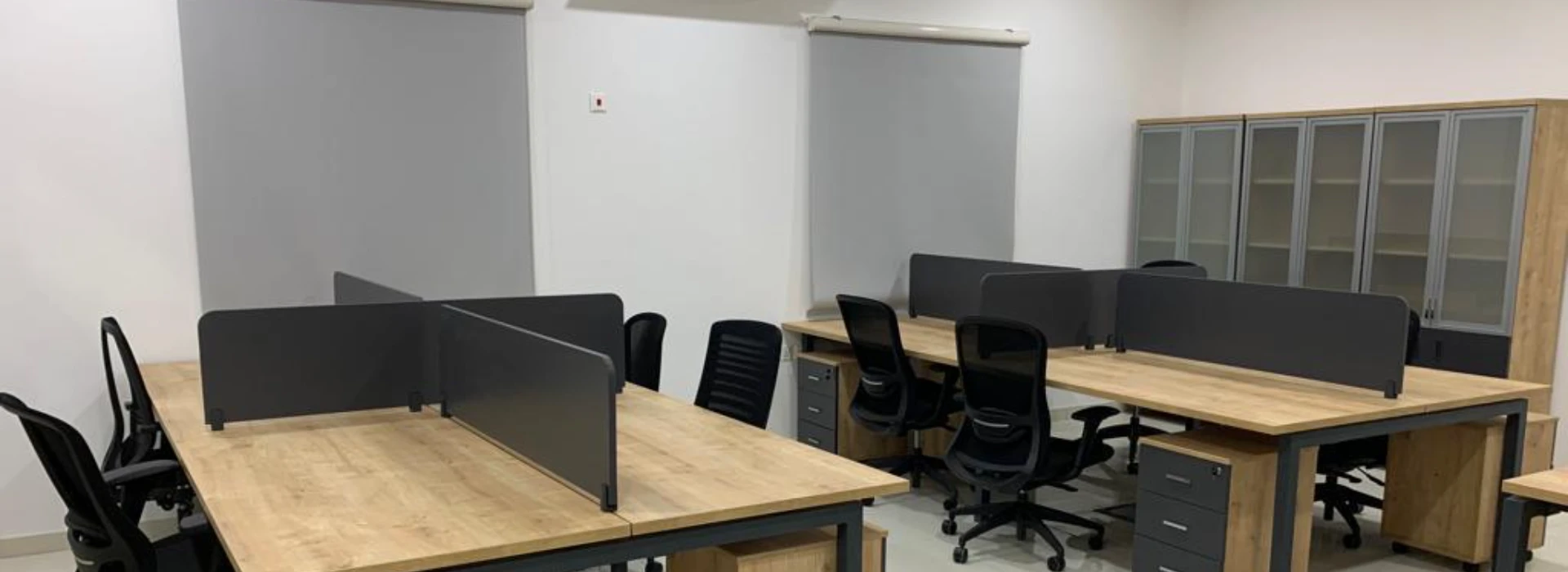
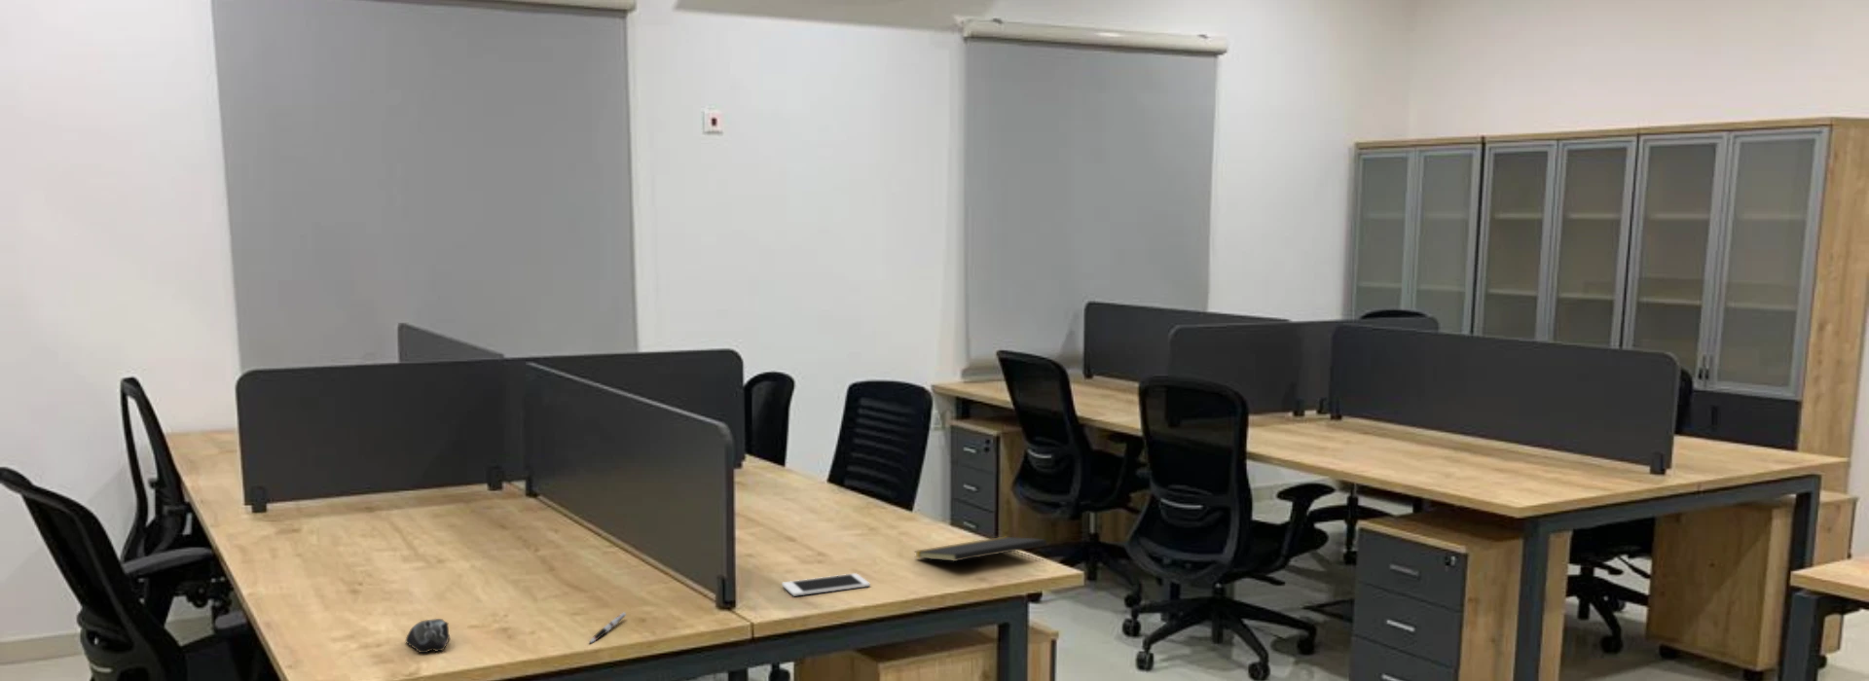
+ pen [588,611,627,644]
+ computer mouse [405,618,451,654]
+ notepad [913,536,1049,562]
+ cell phone [781,571,871,598]
